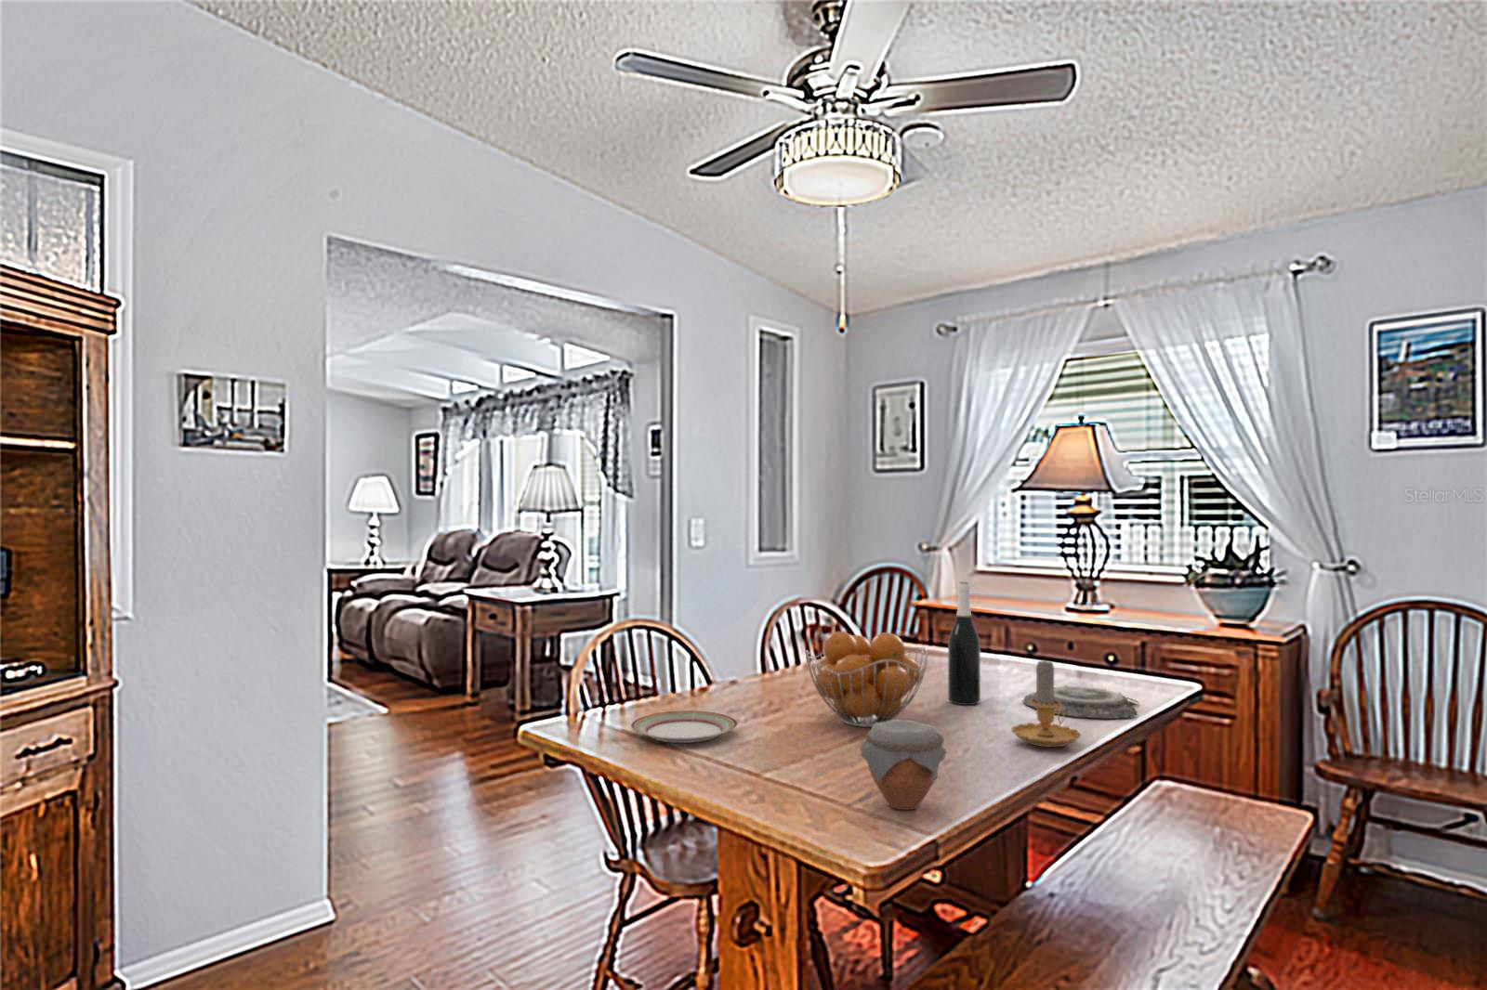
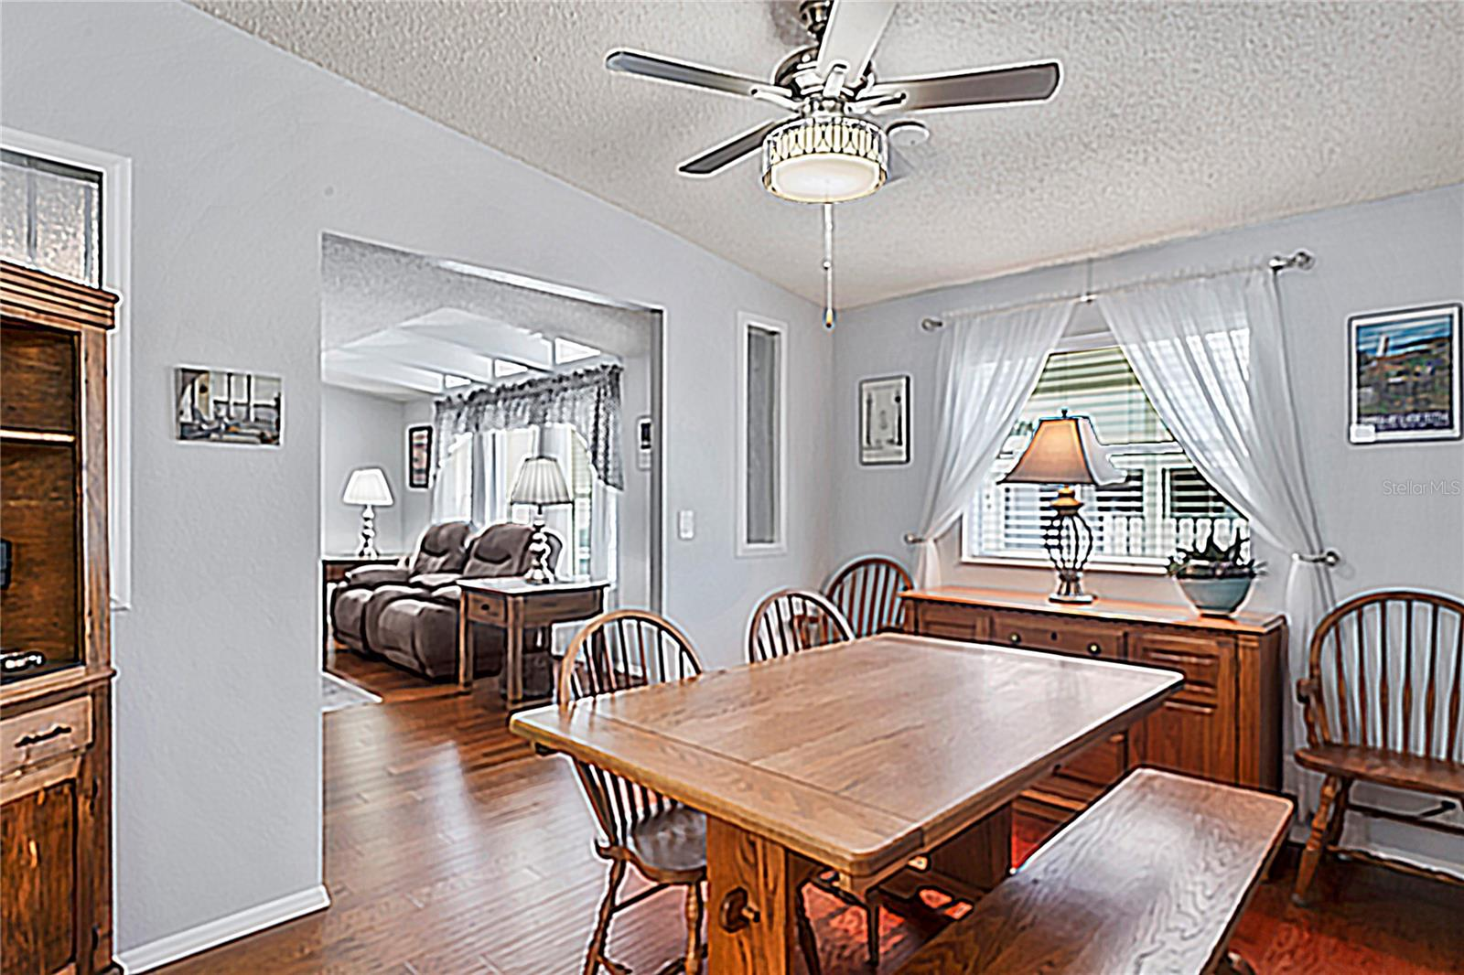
- plate [1023,684,1140,719]
- plate [630,709,739,744]
- candle [1010,659,1081,748]
- wine bottle [947,580,982,706]
- fruit basket [805,631,929,728]
- jar [859,719,947,811]
